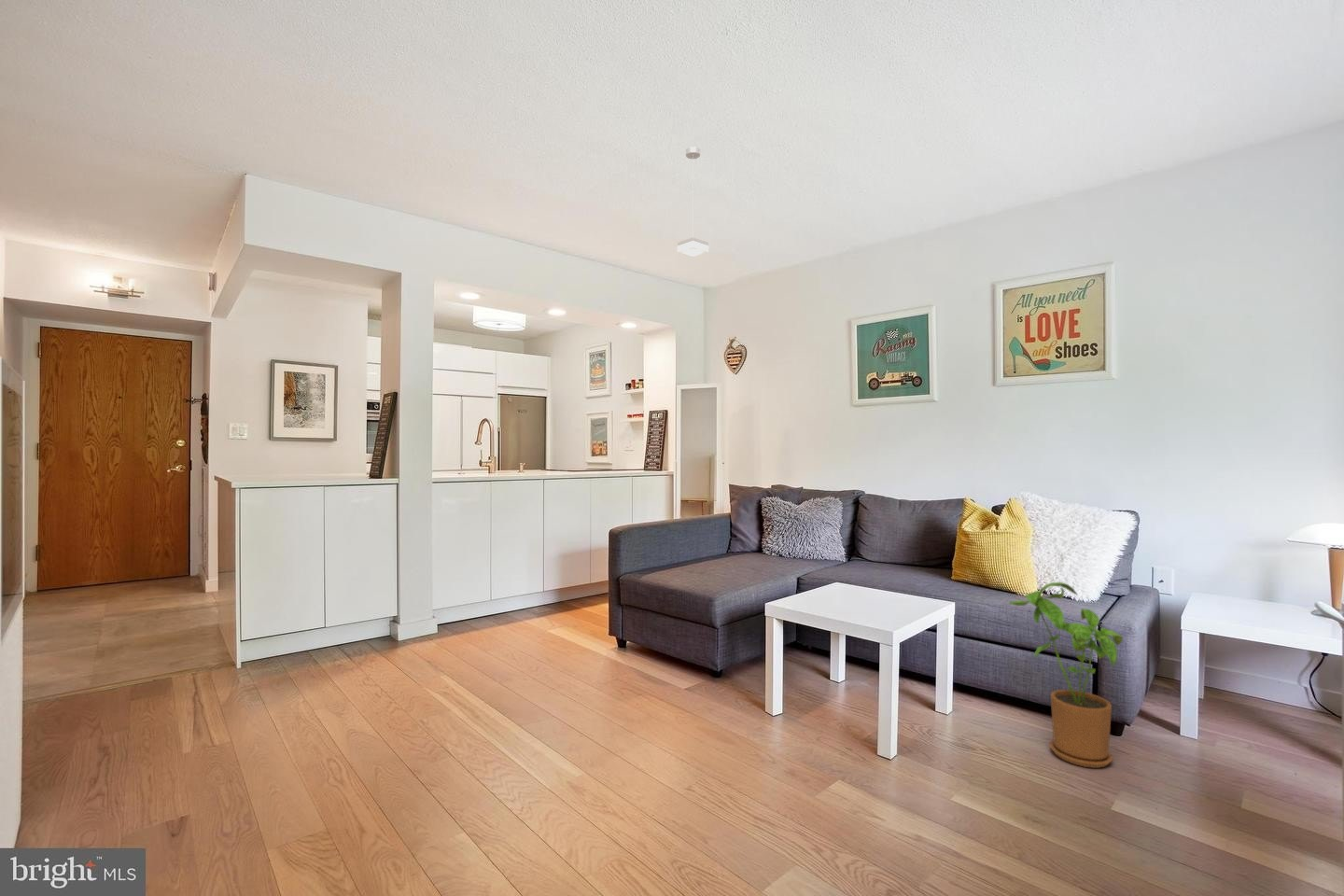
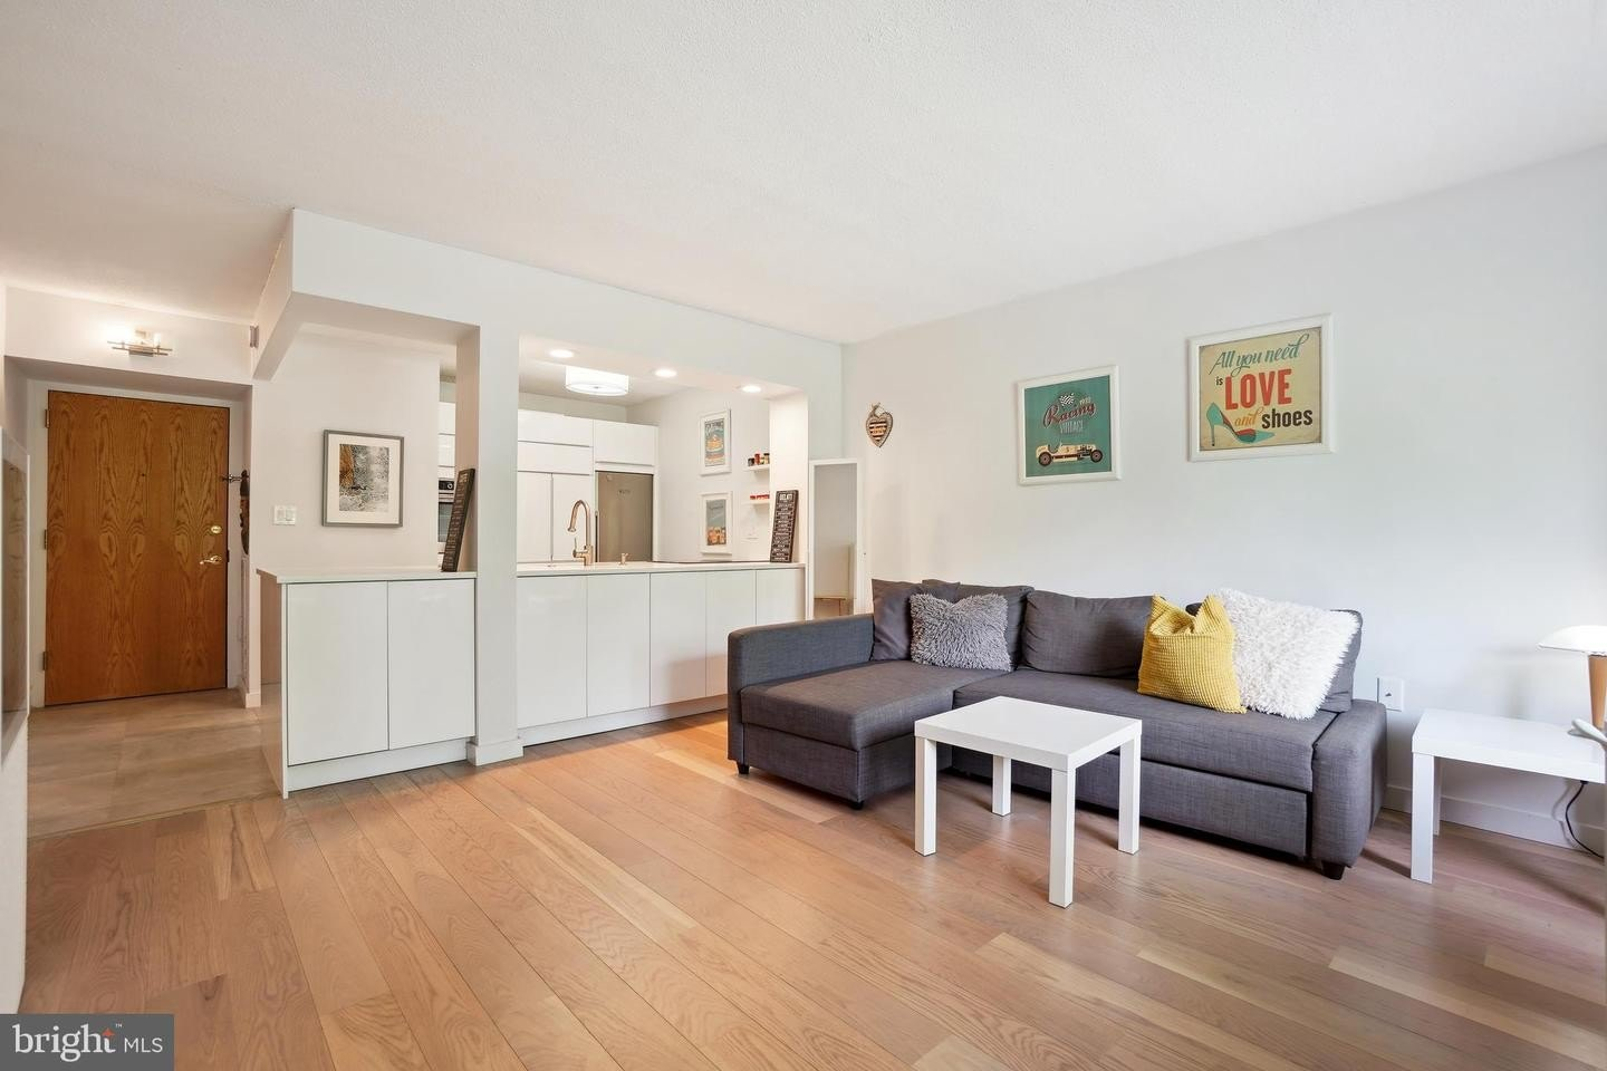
- house plant [1008,581,1124,769]
- pendant lamp [677,146,709,258]
